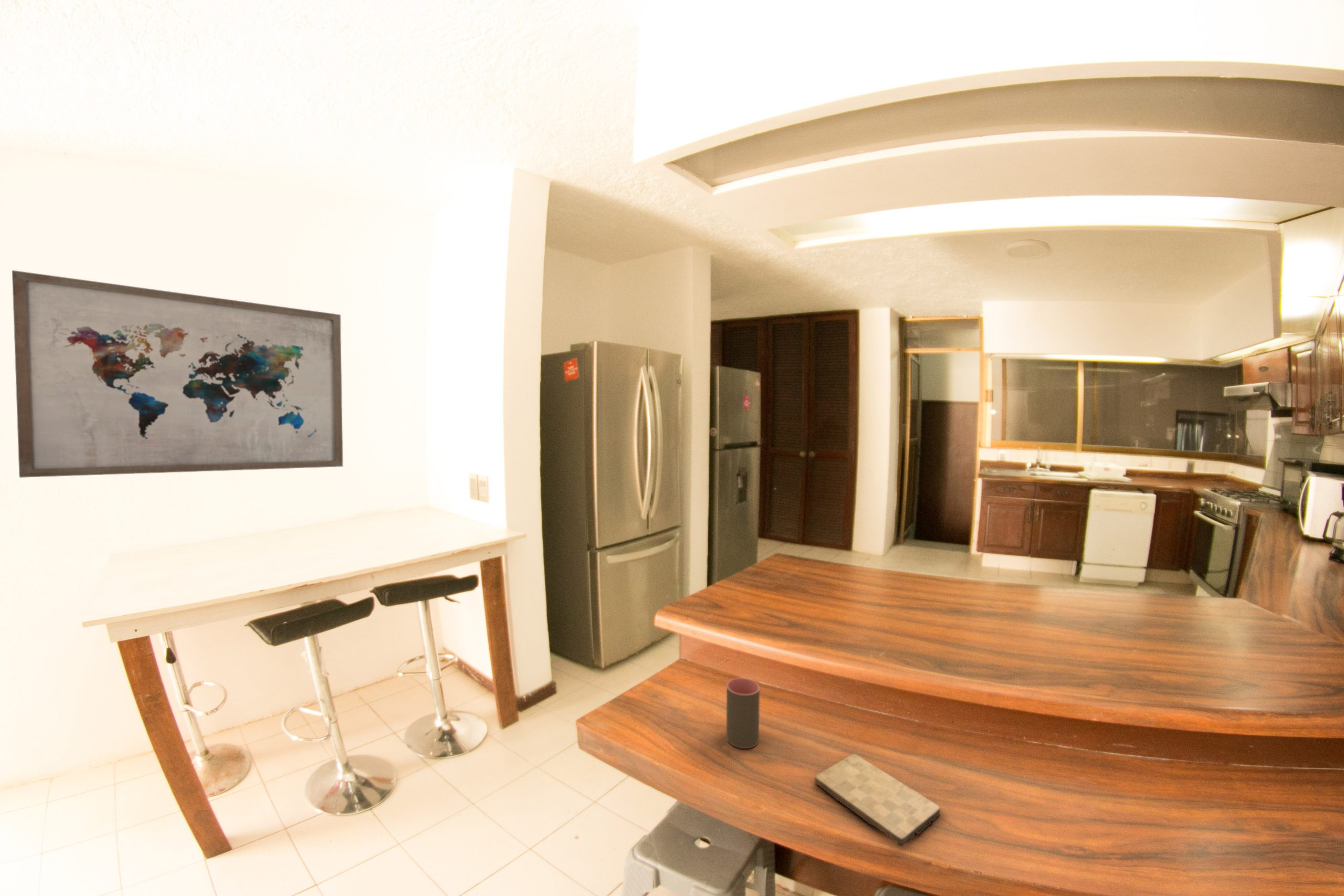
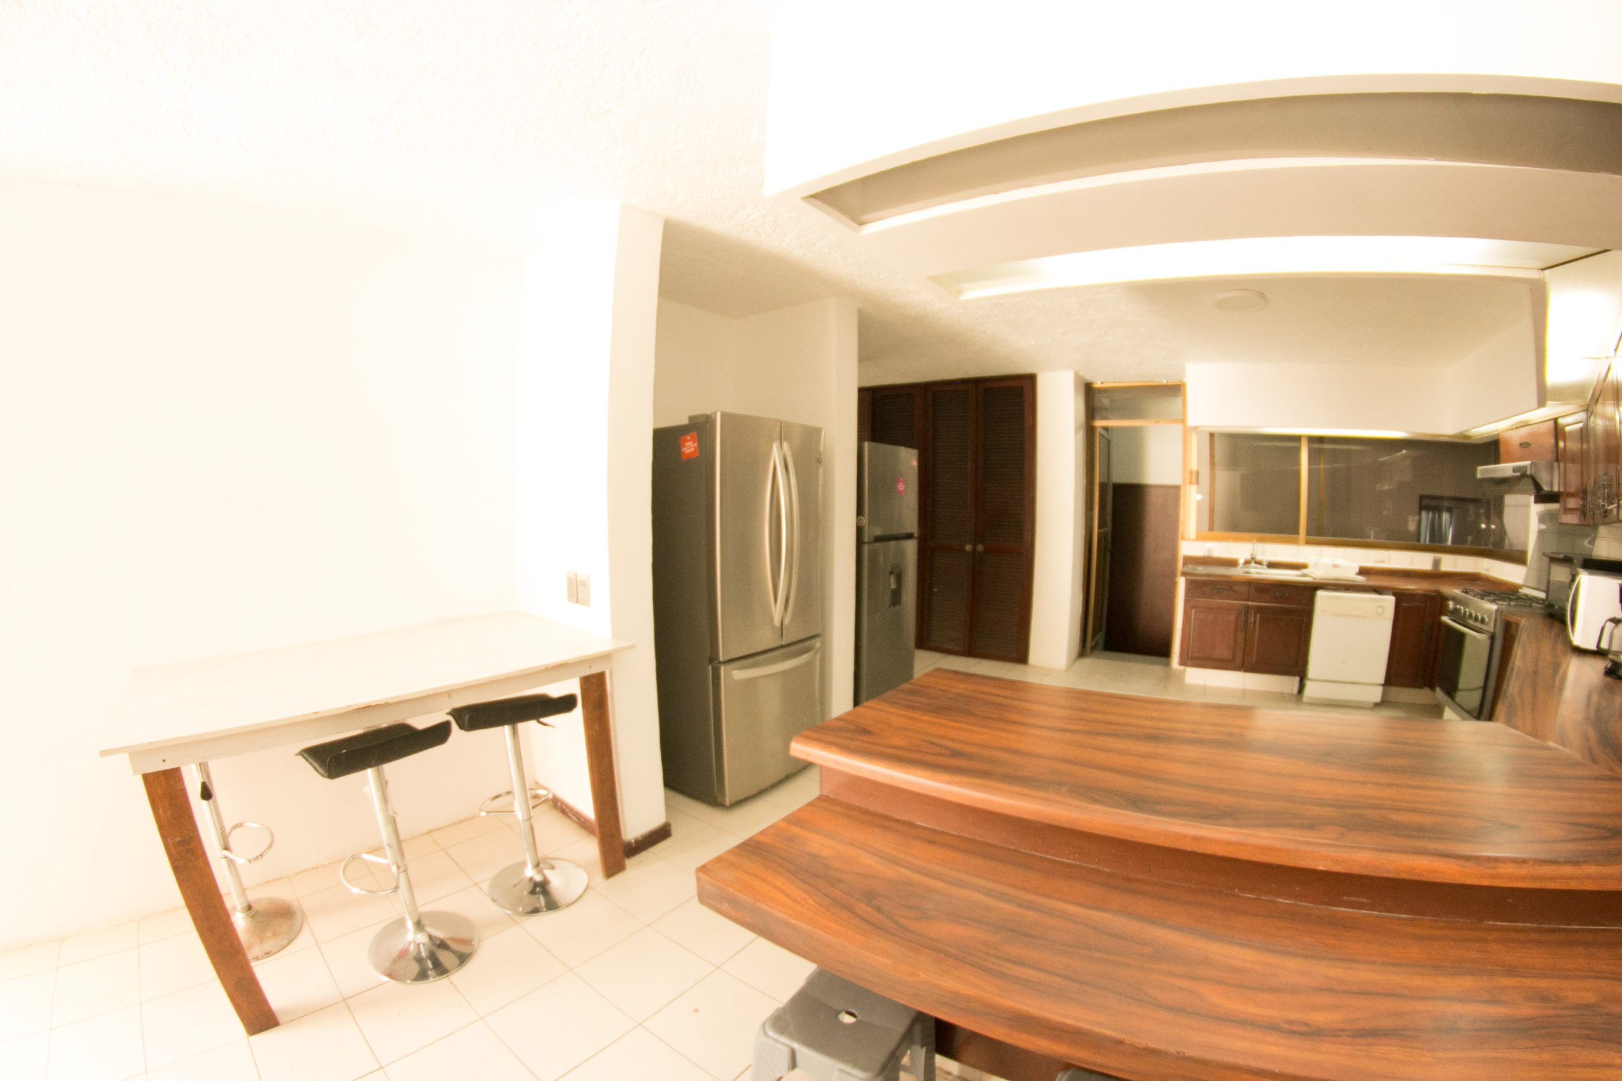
- cutting board [814,753,941,847]
- cup [726,678,760,749]
- wall art [12,270,343,478]
